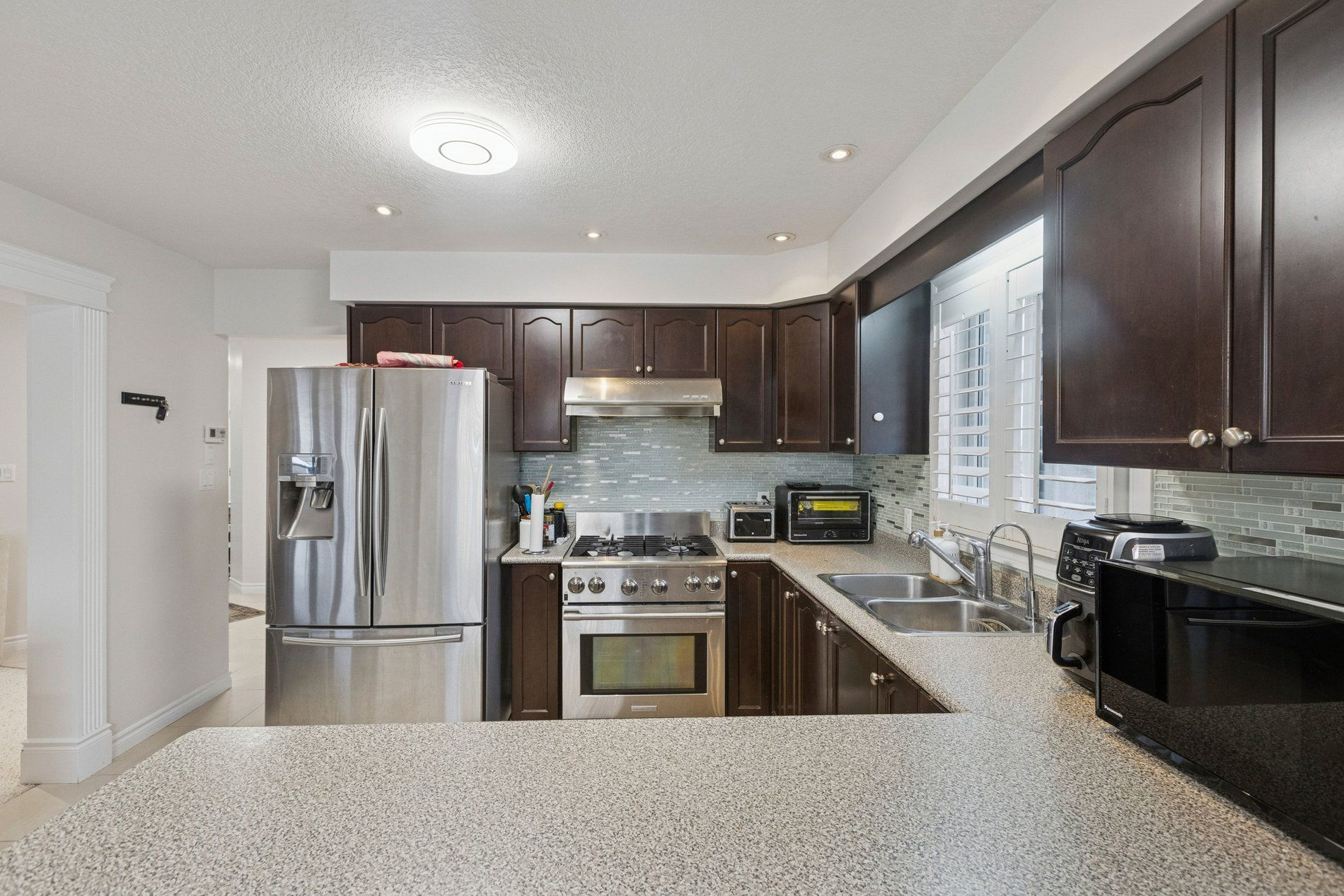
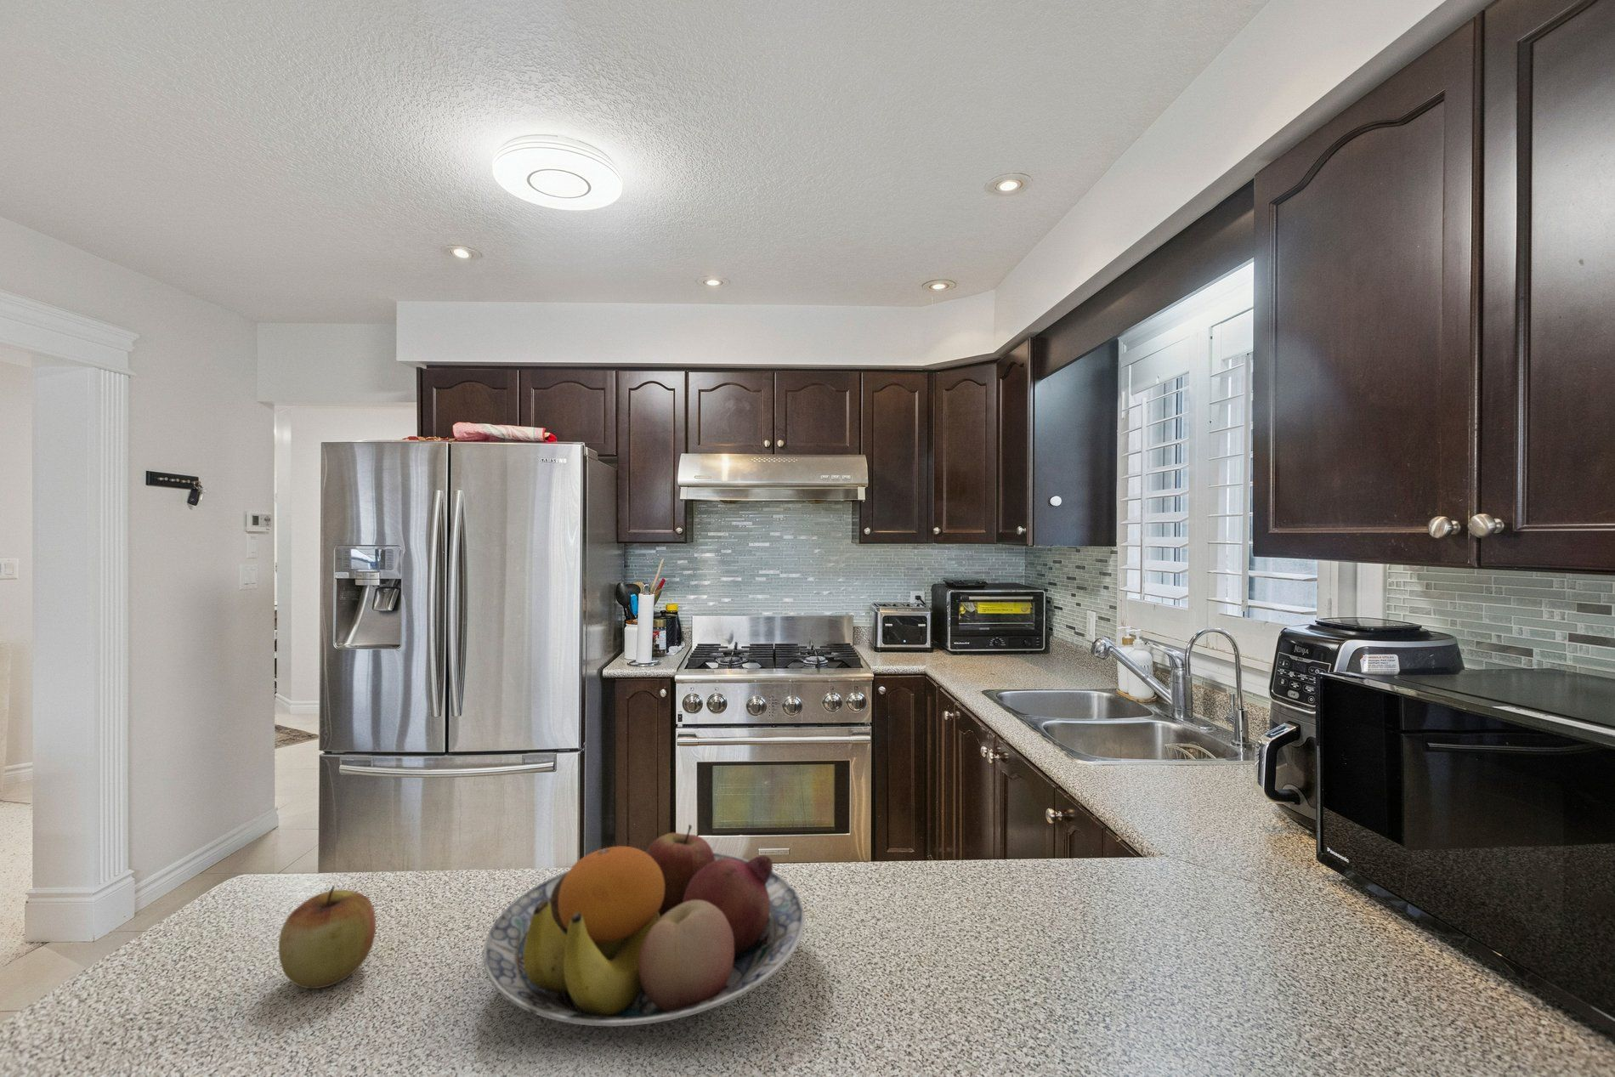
+ apple [278,885,376,989]
+ fruit bowl [482,823,806,1028]
